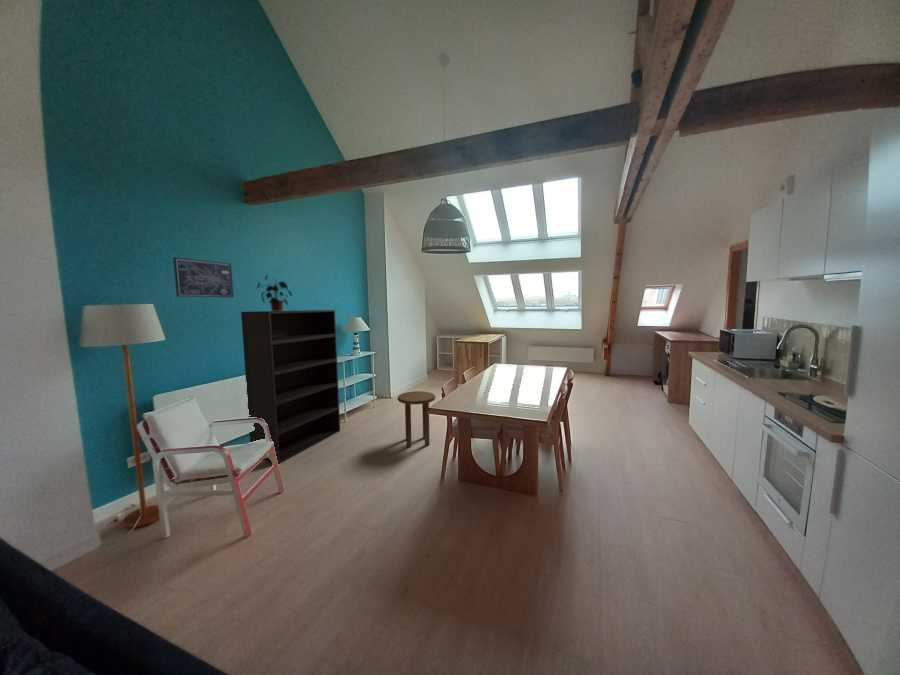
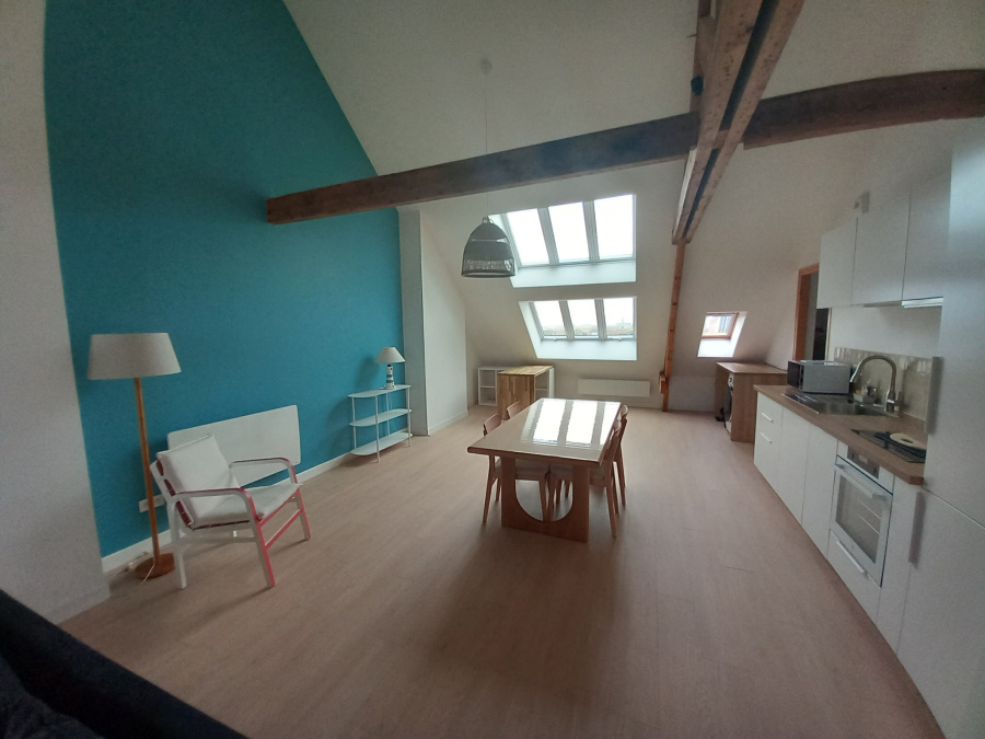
- bookshelf [240,309,341,464]
- potted plant [256,274,293,311]
- side table [397,390,436,448]
- wall art [172,256,235,298]
